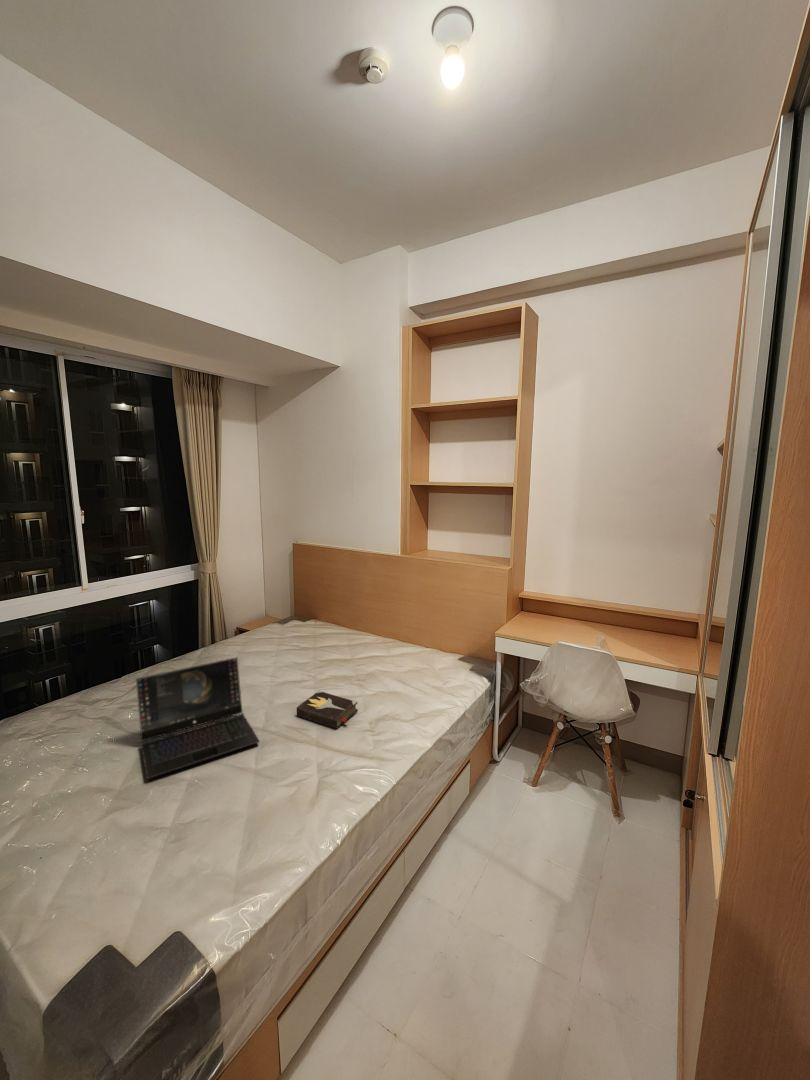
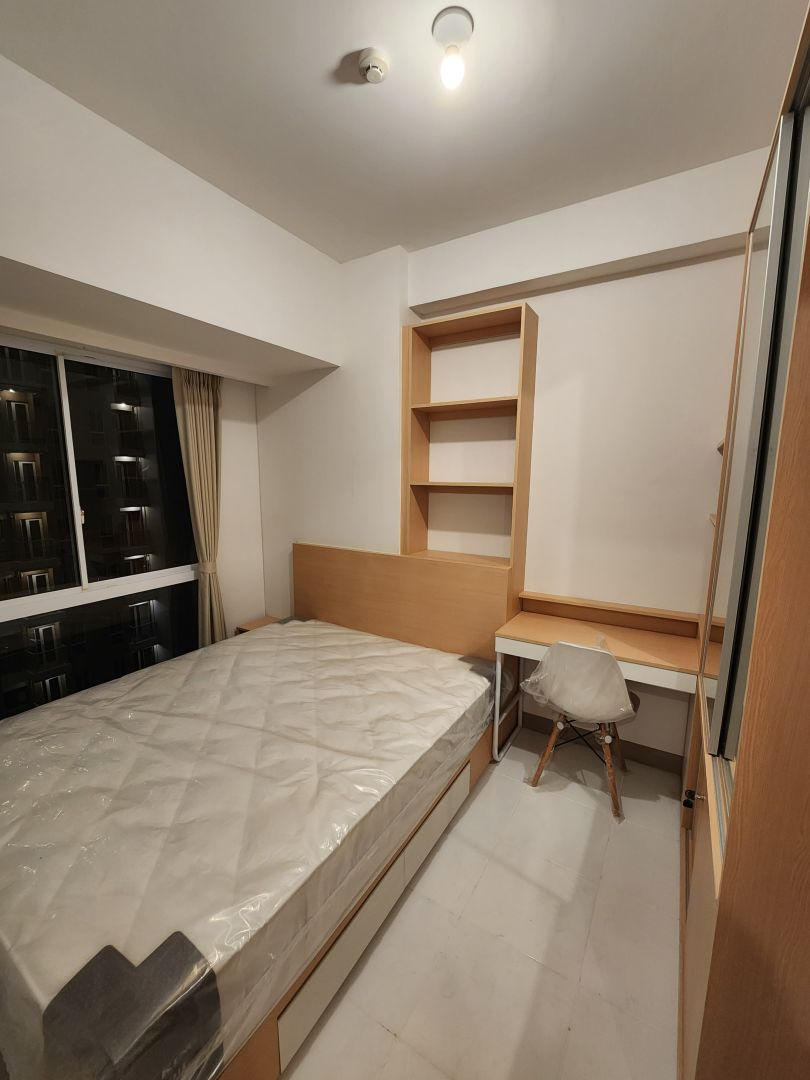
- laptop [135,656,260,780]
- hardback book [296,689,359,730]
